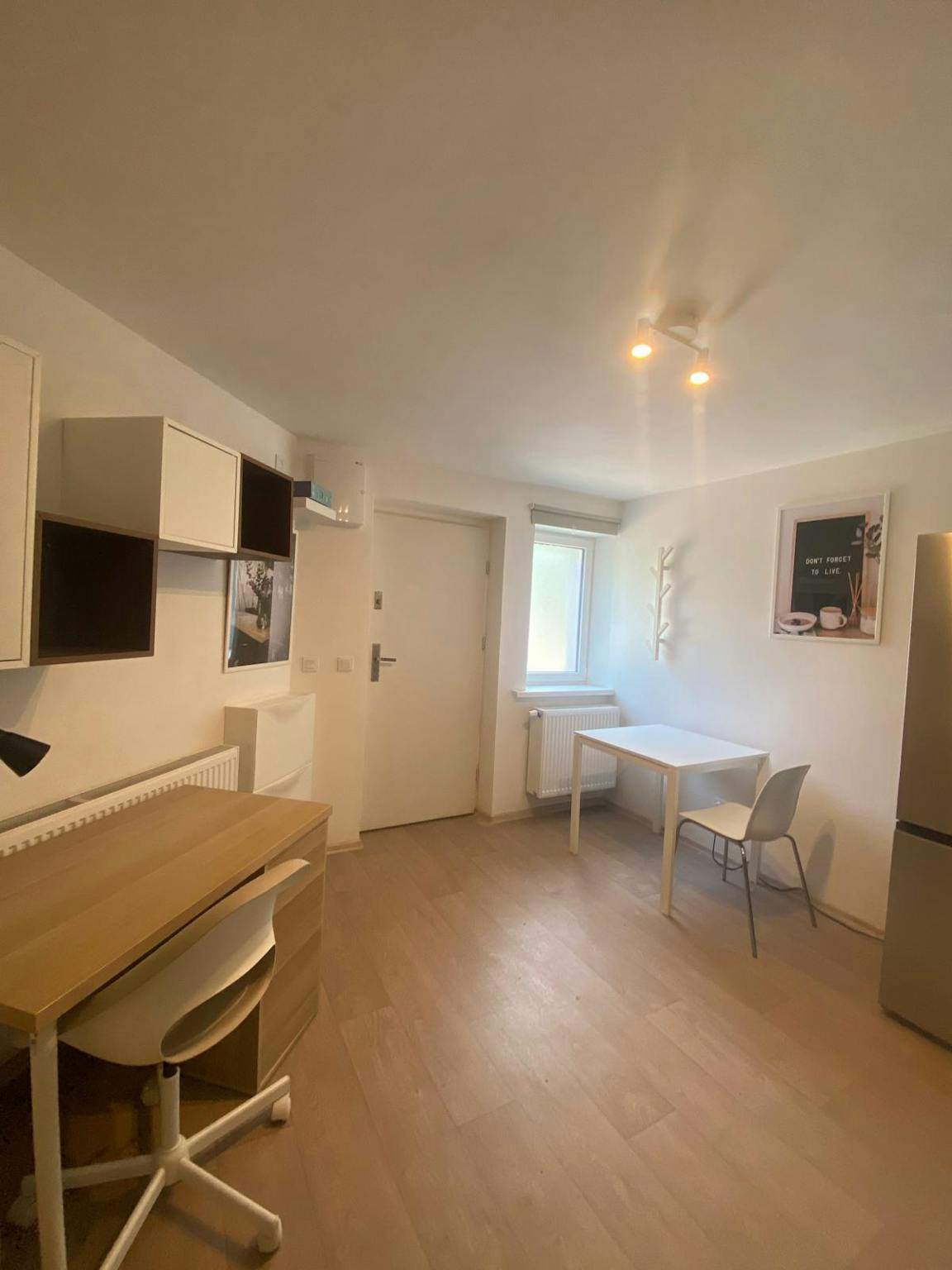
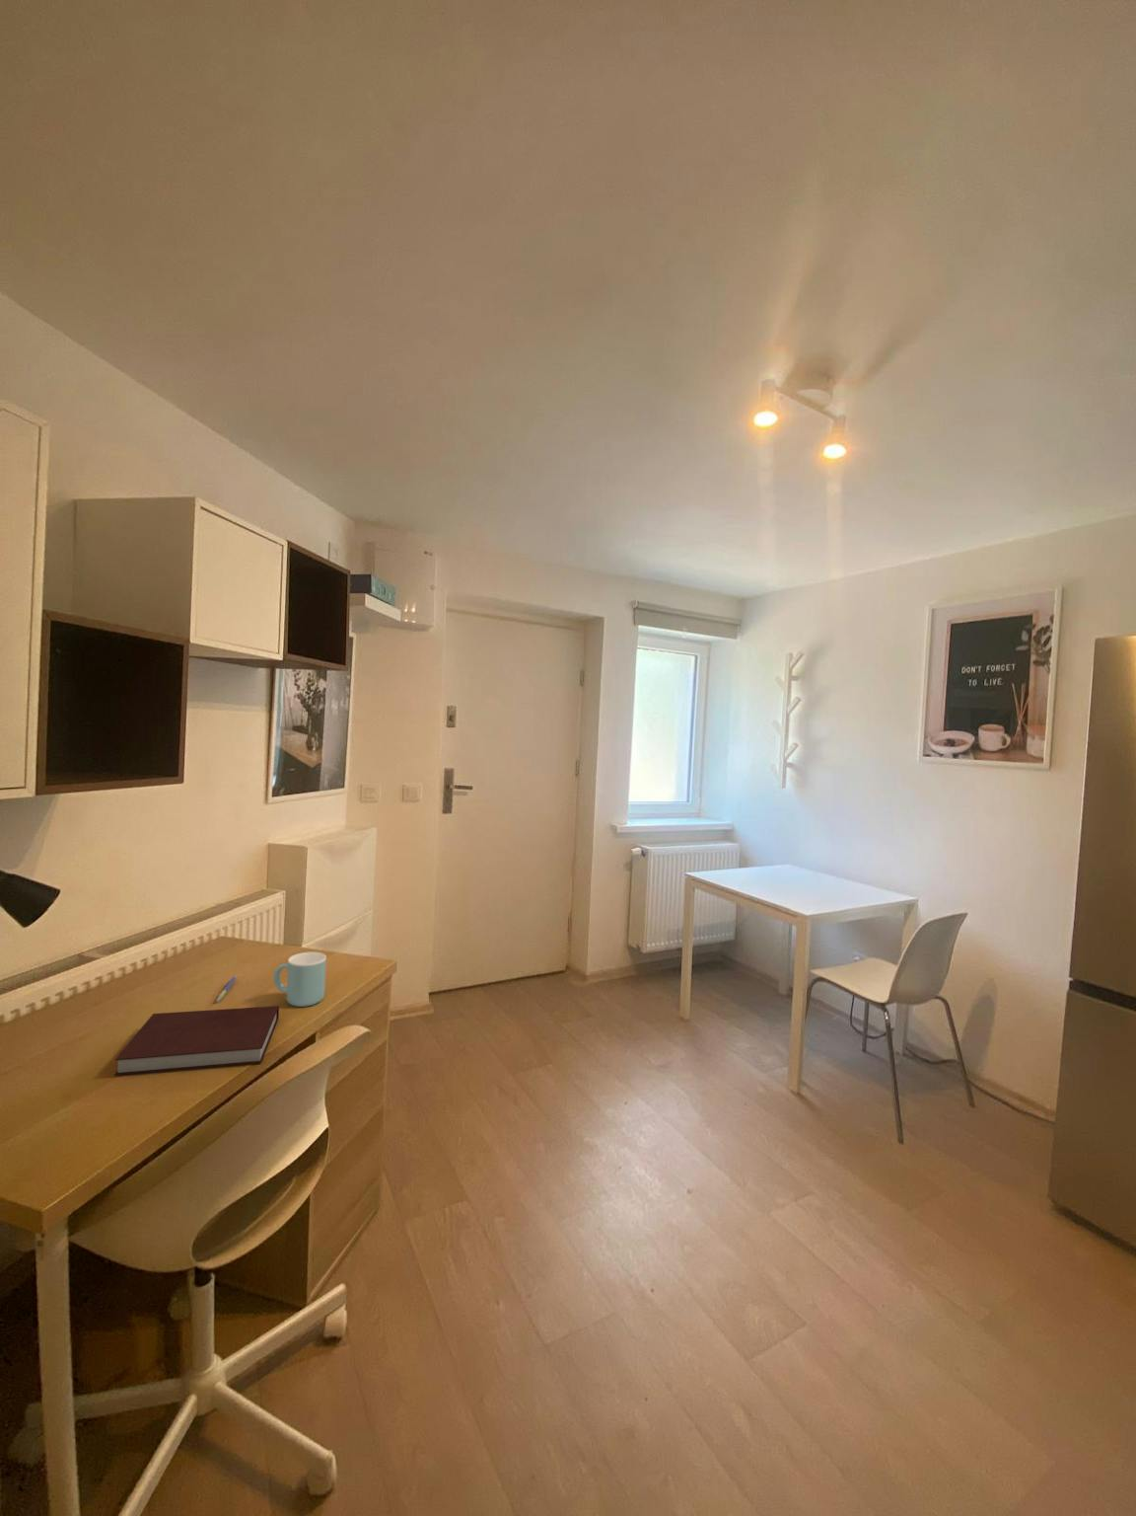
+ notebook [113,1005,280,1077]
+ pen [215,974,237,1003]
+ mug [272,951,327,1007]
